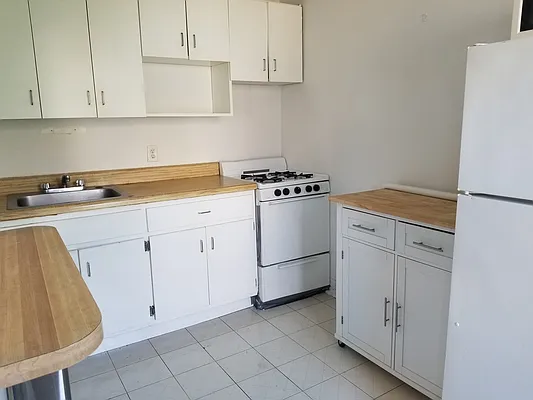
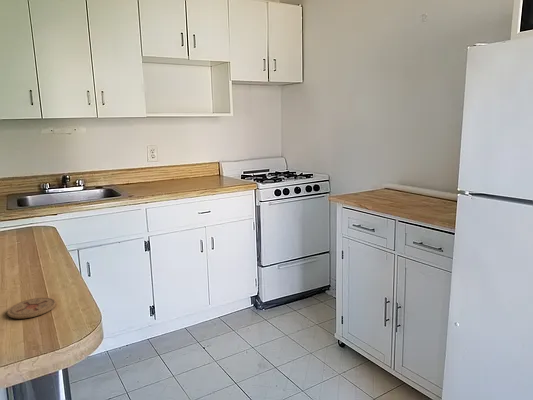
+ coaster [6,297,57,320]
